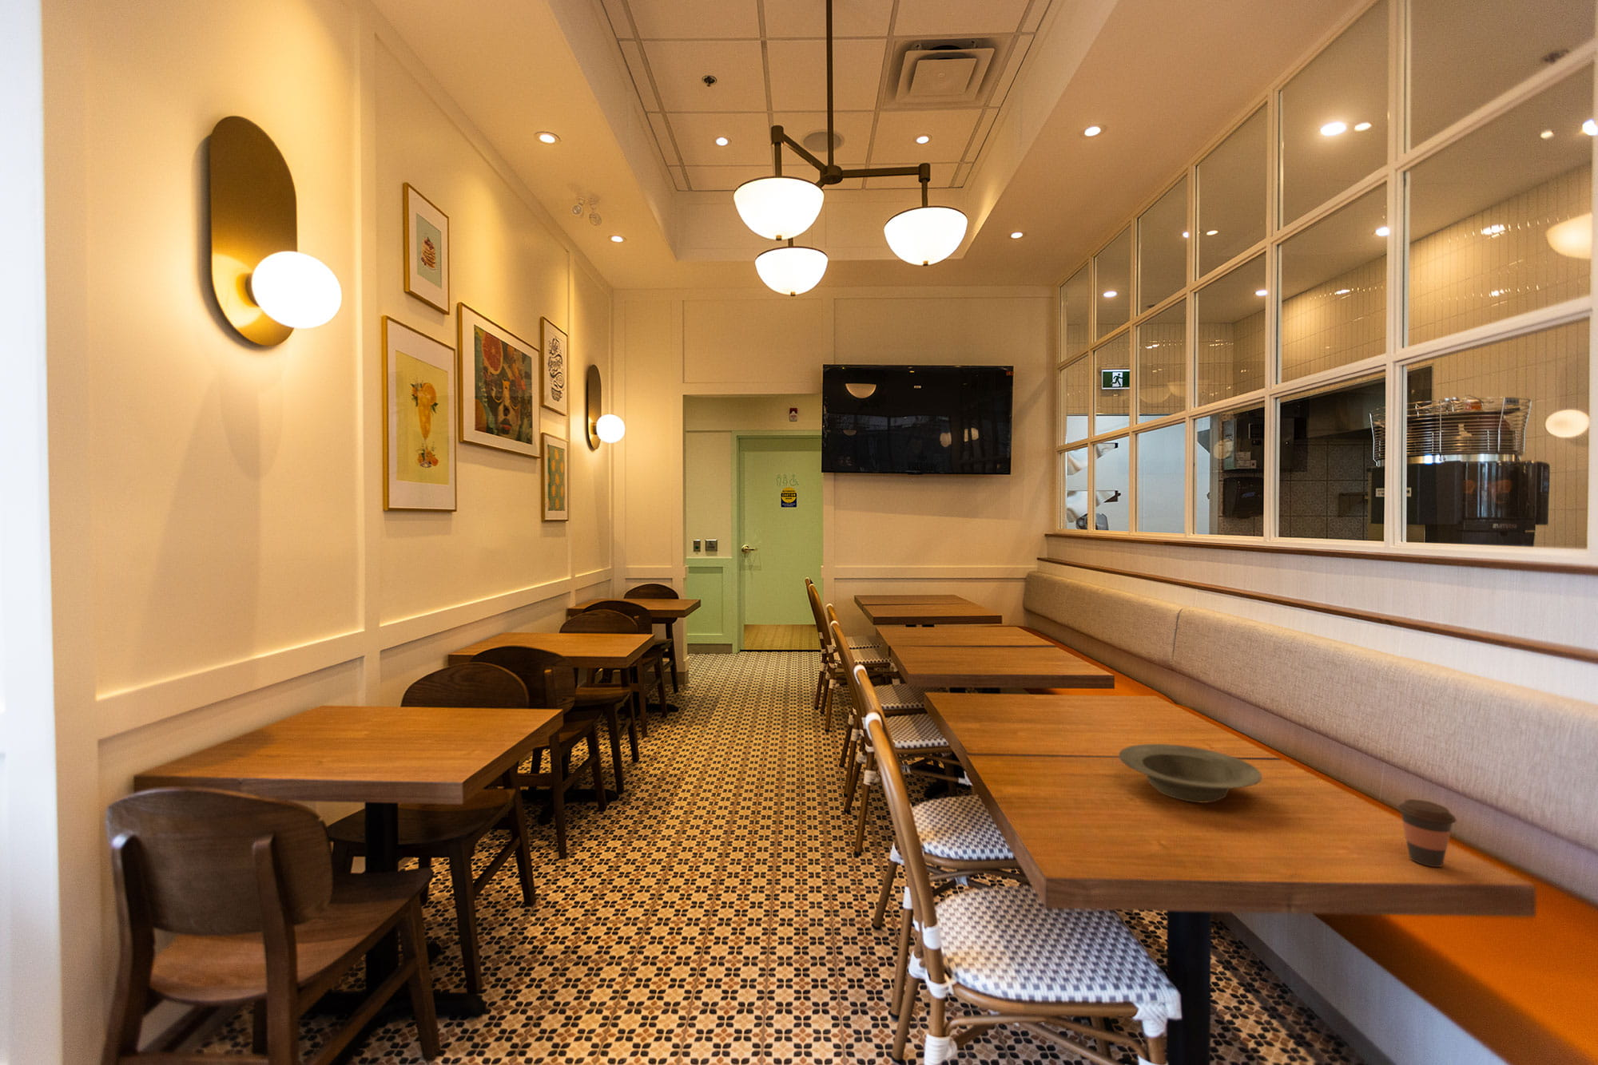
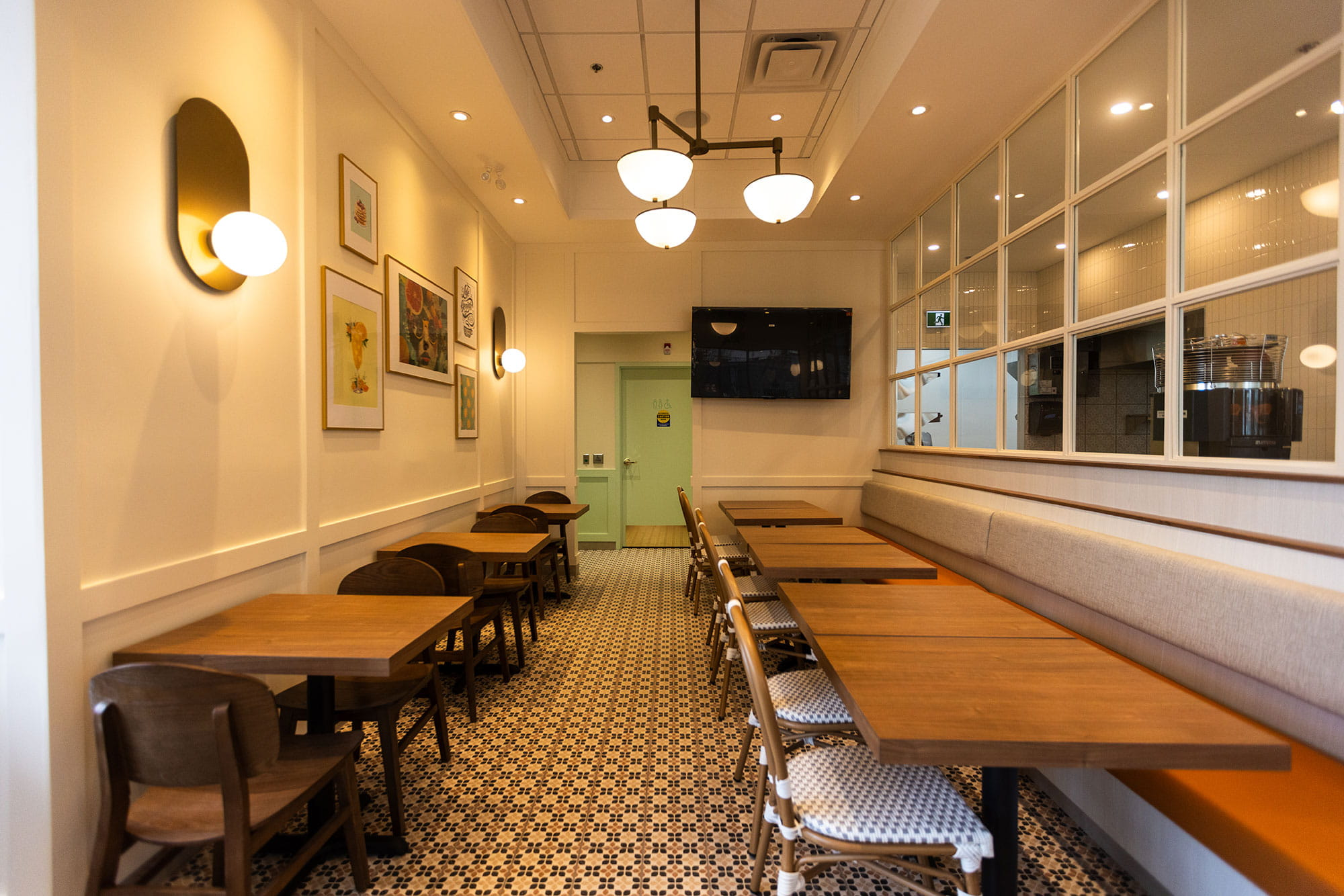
- coffee cup [1397,799,1458,868]
- bowl [1118,743,1263,804]
